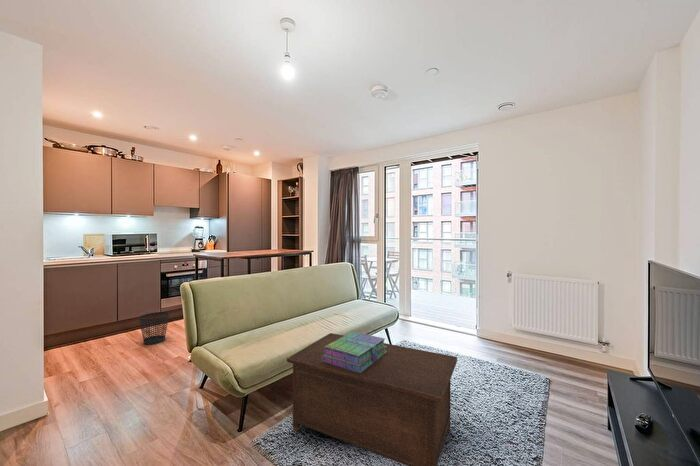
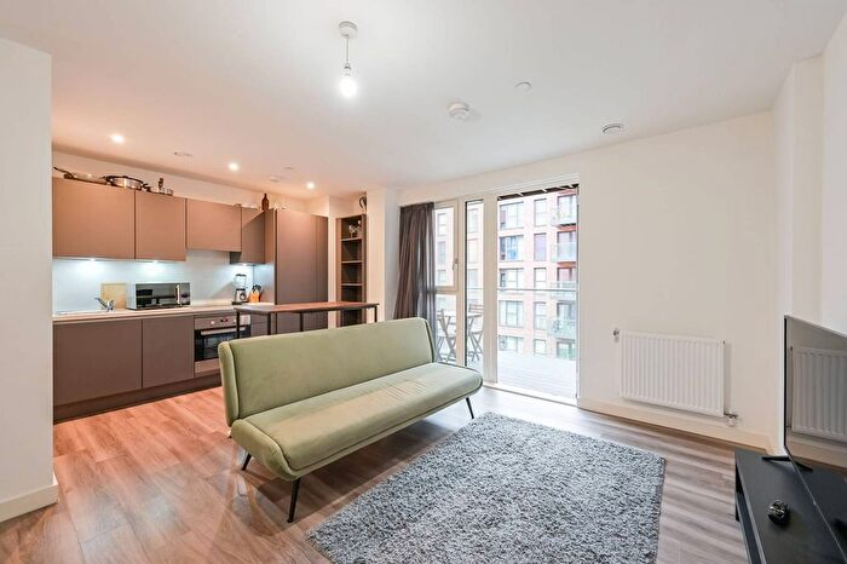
- stack of books [322,331,387,373]
- cabinet [286,332,458,466]
- wastebasket [138,311,170,345]
